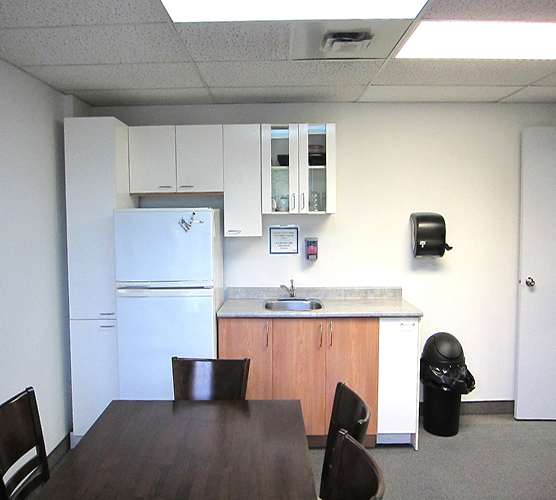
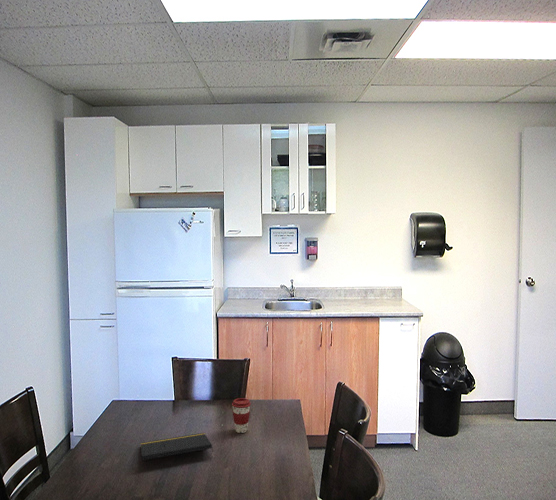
+ coffee cup [231,397,252,434]
+ notepad [140,432,214,461]
